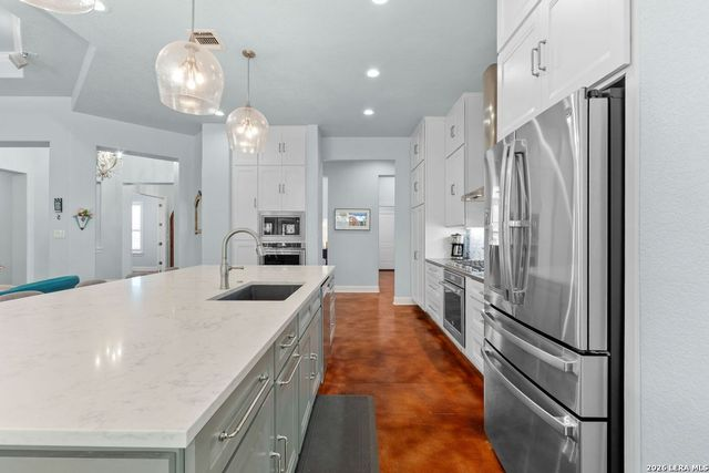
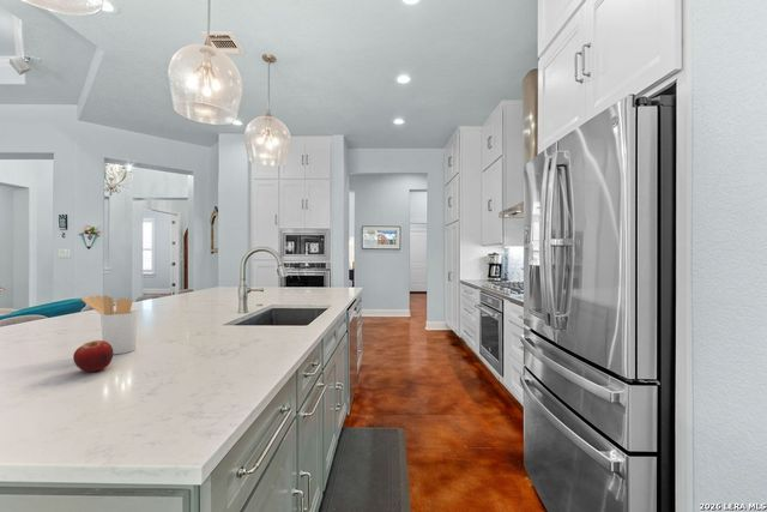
+ utensil holder [80,294,139,356]
+ fruit [72,339,114,373]
